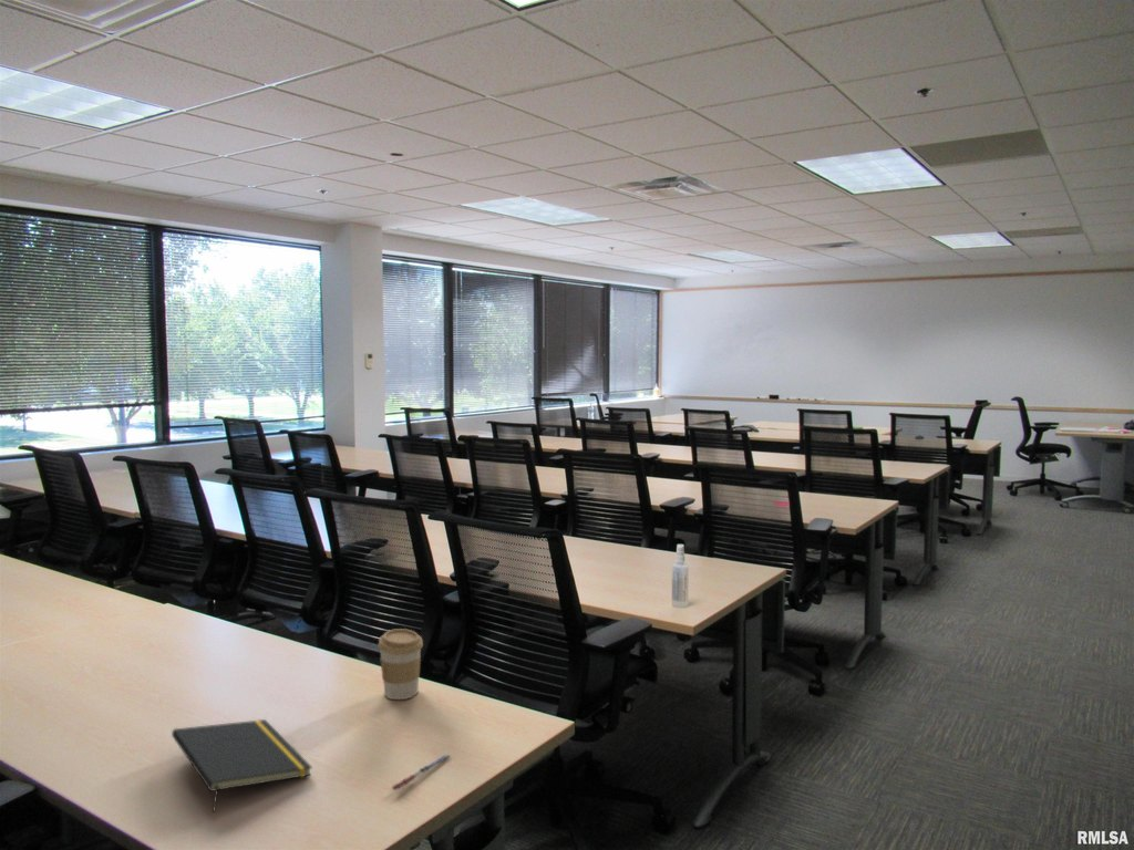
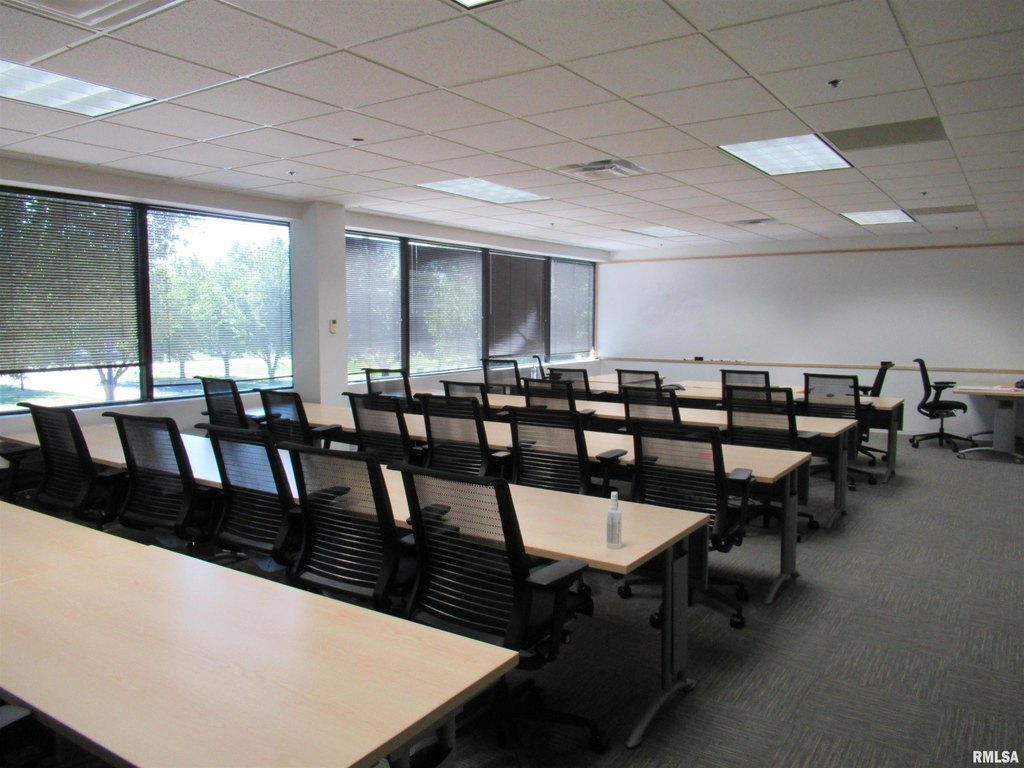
- coffee cup [378,628,424,701]
- pen [390,753,452,791]
- notepad [171,718,313,813]
